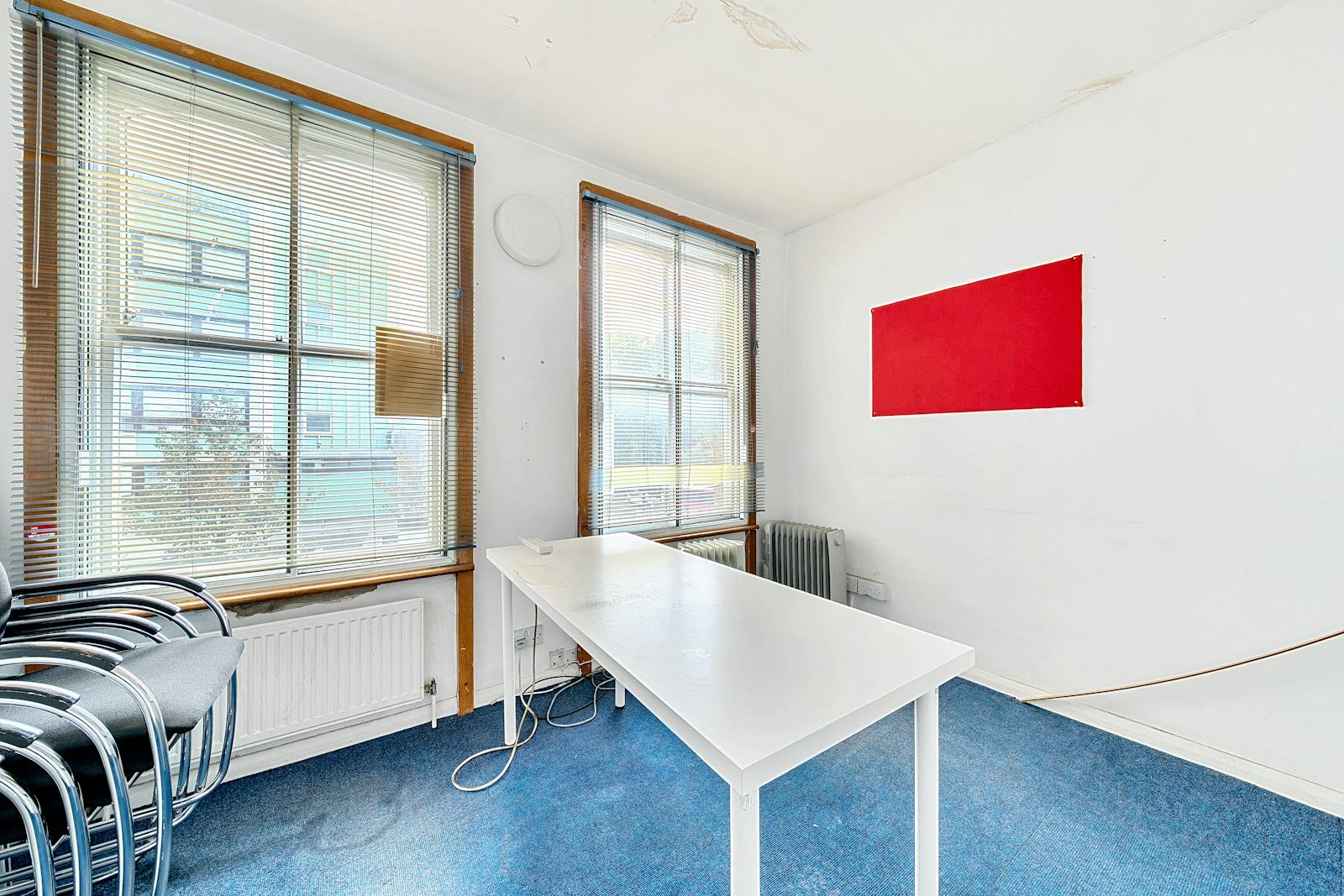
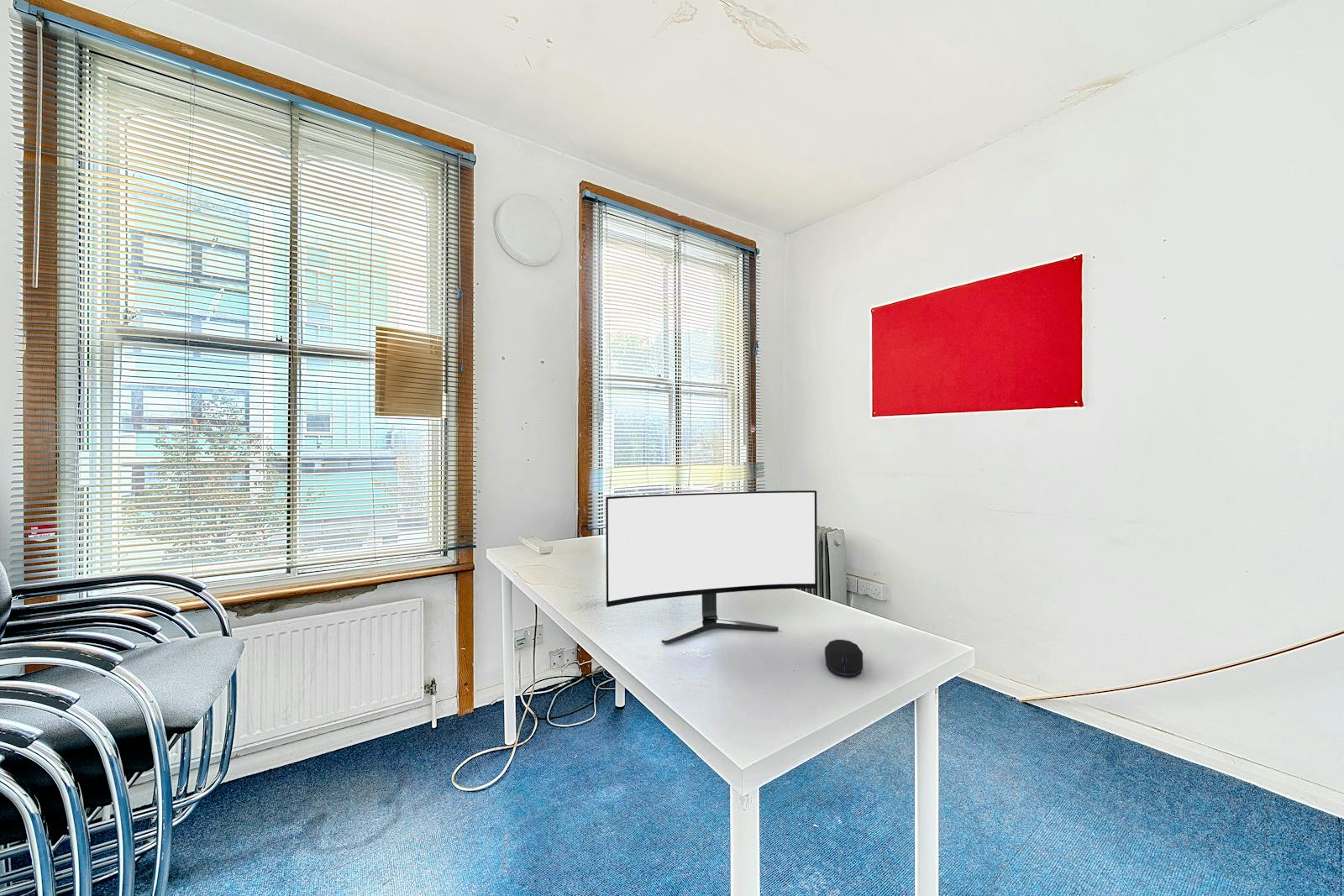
+ monitor [605,490,818,644]
+ computer mouse [824,639,864,679]
